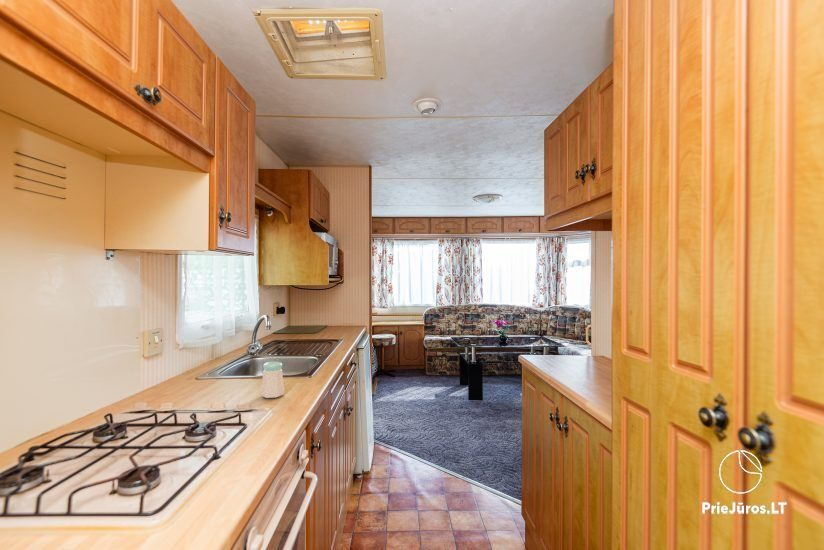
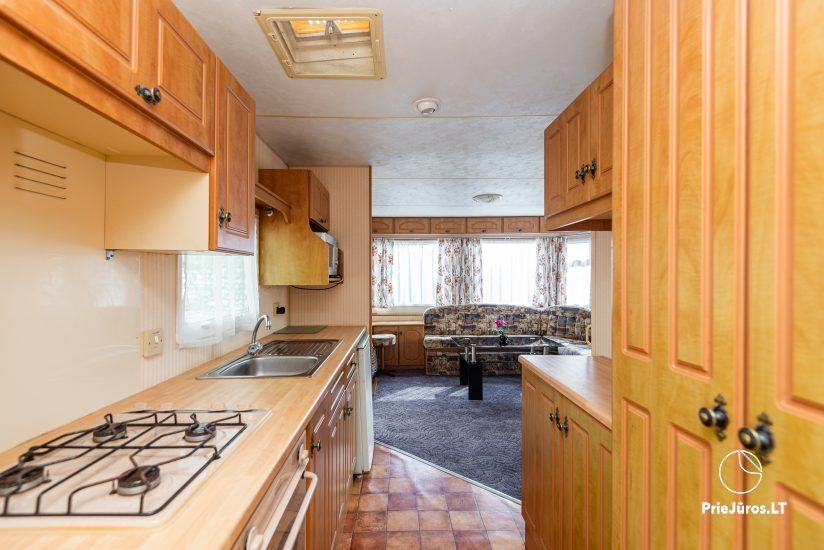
- salt shaker [260,360,285,399]
